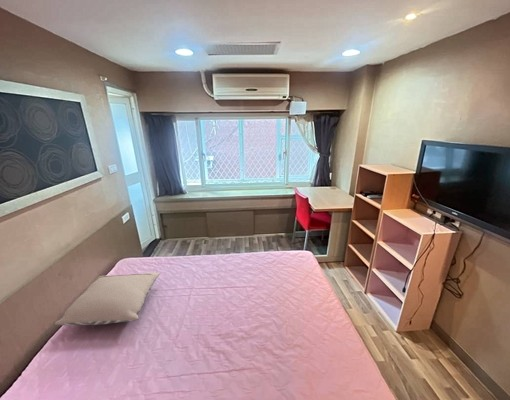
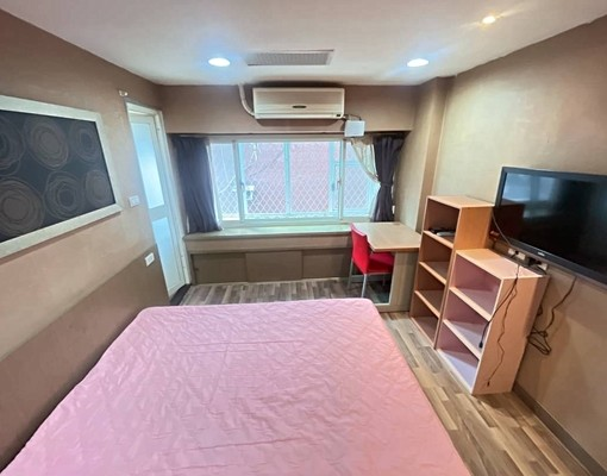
- pillow [54,271,161,326]
